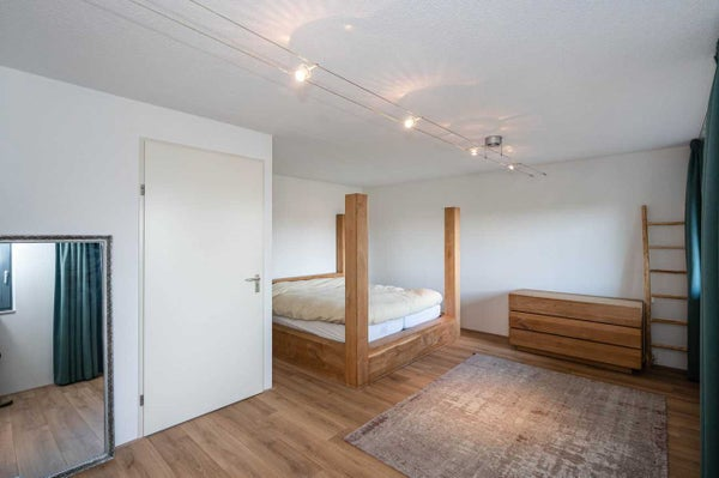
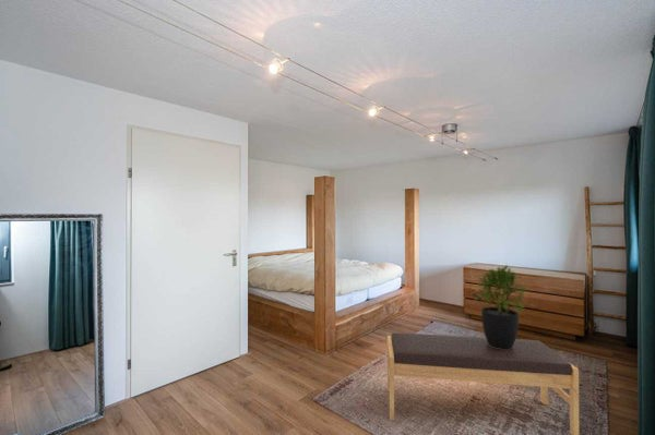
+ bench [386,331,580,435]
+ potted plant [469,265,527,350]
